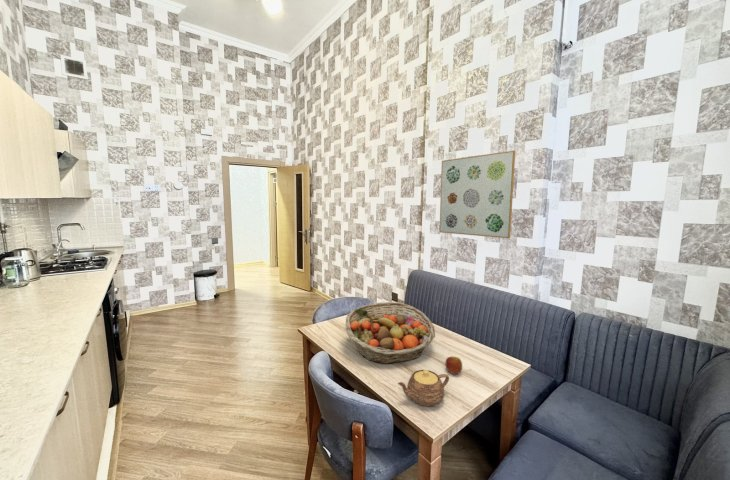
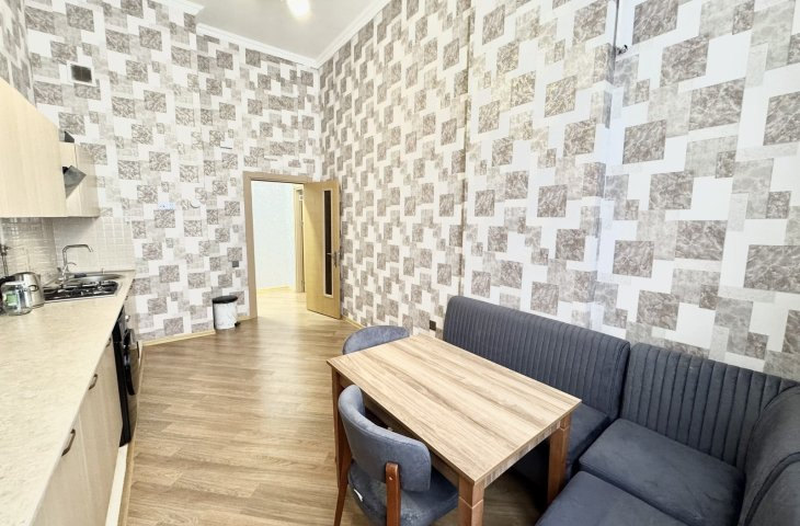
- teapot [397,369,450,408]
- fruit basket [345,301,436,365]
- apple [445,356,463,375]
- wall art [438,150,516,239]
